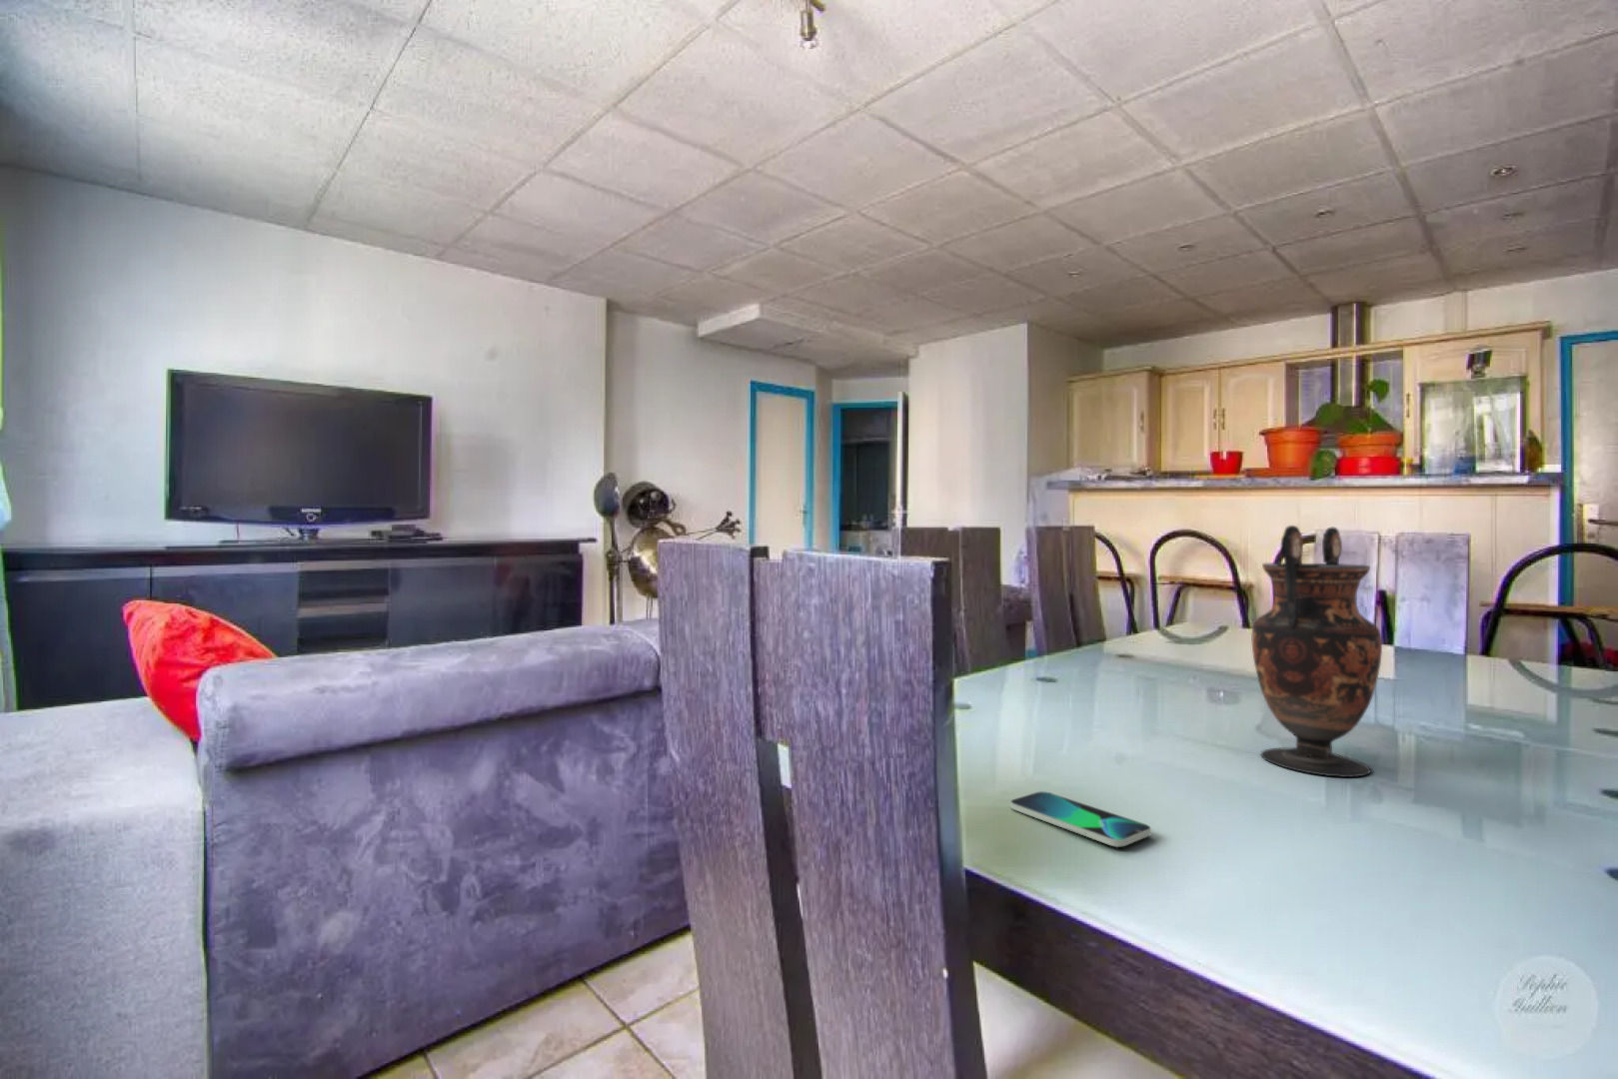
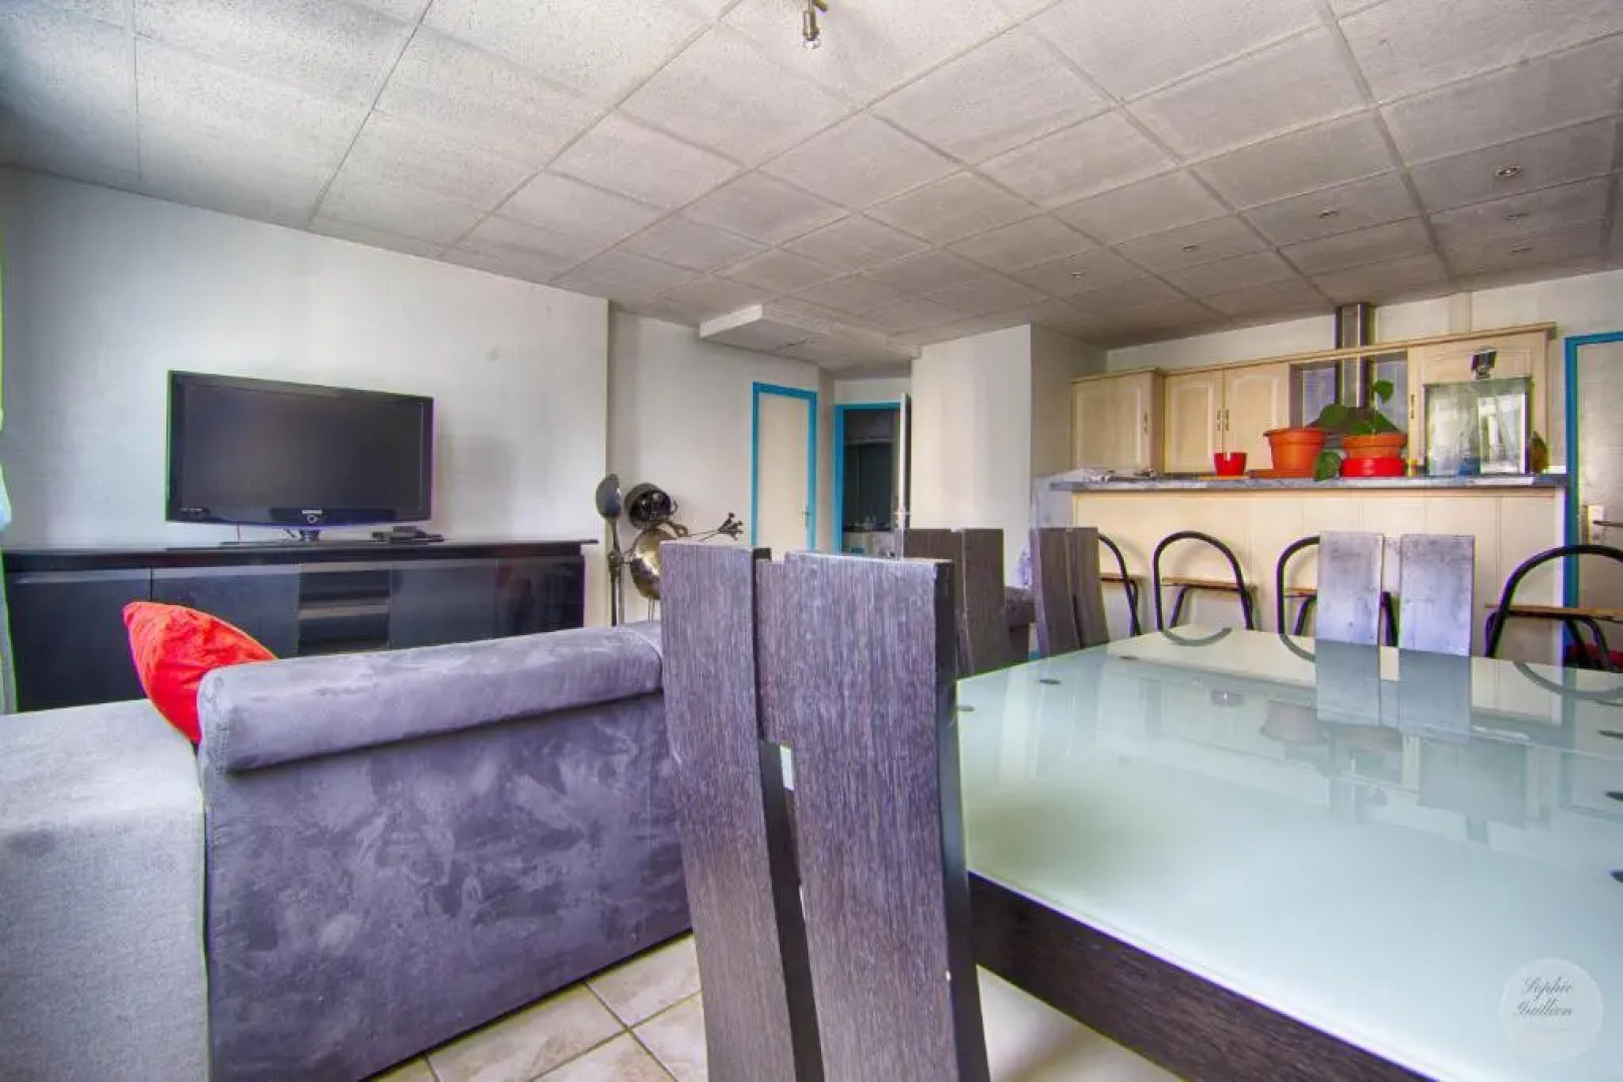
- vase [1251,525,1383,778]
- smartphone [1010,790,1152,848]
